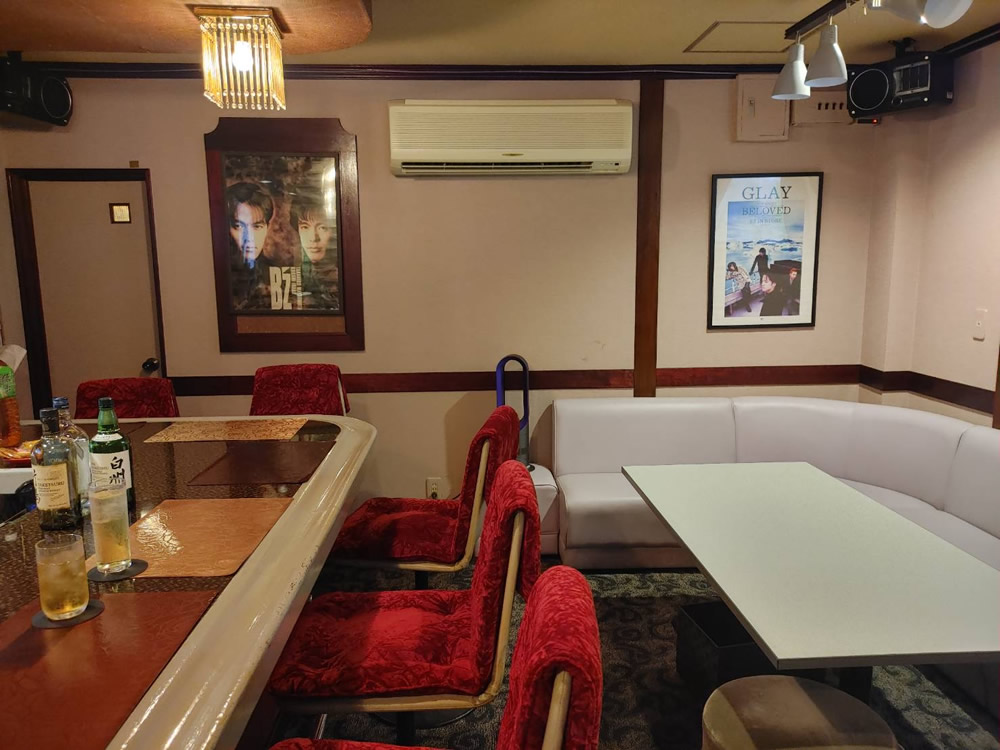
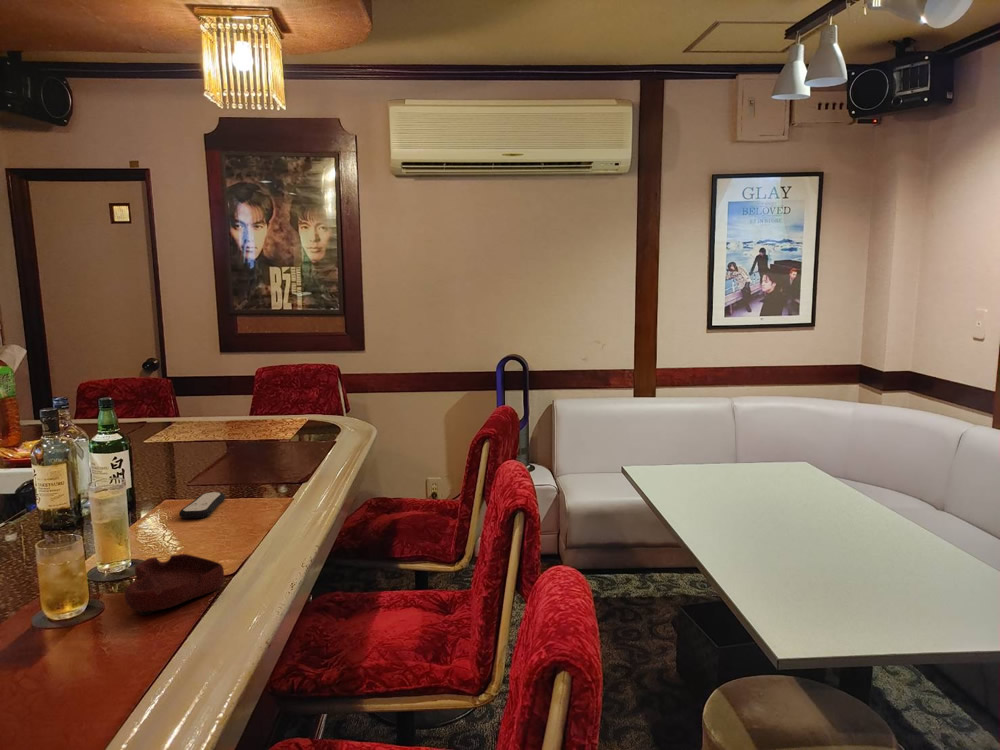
+ remote control [178,491,226,520]
+ ashtray [124,553,225,616]
